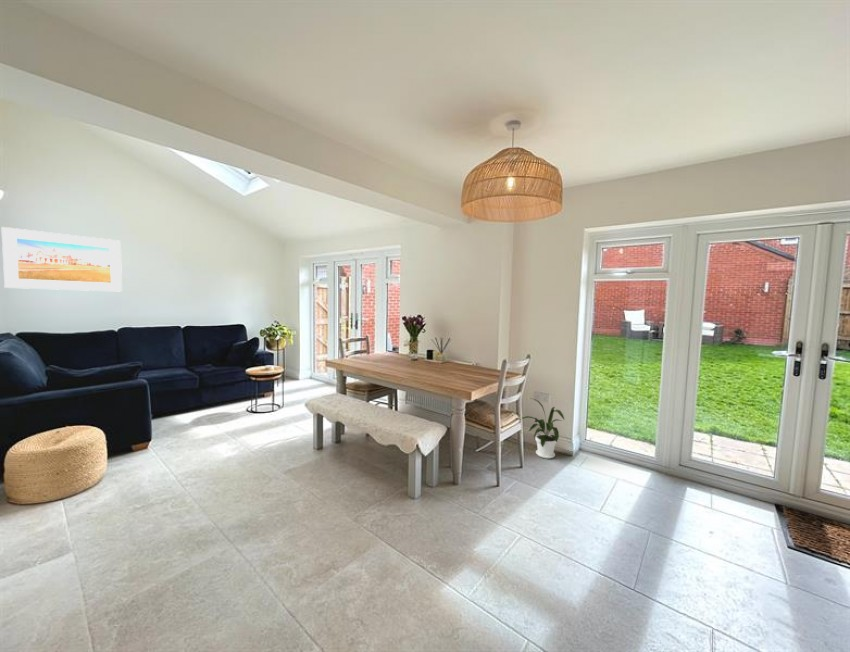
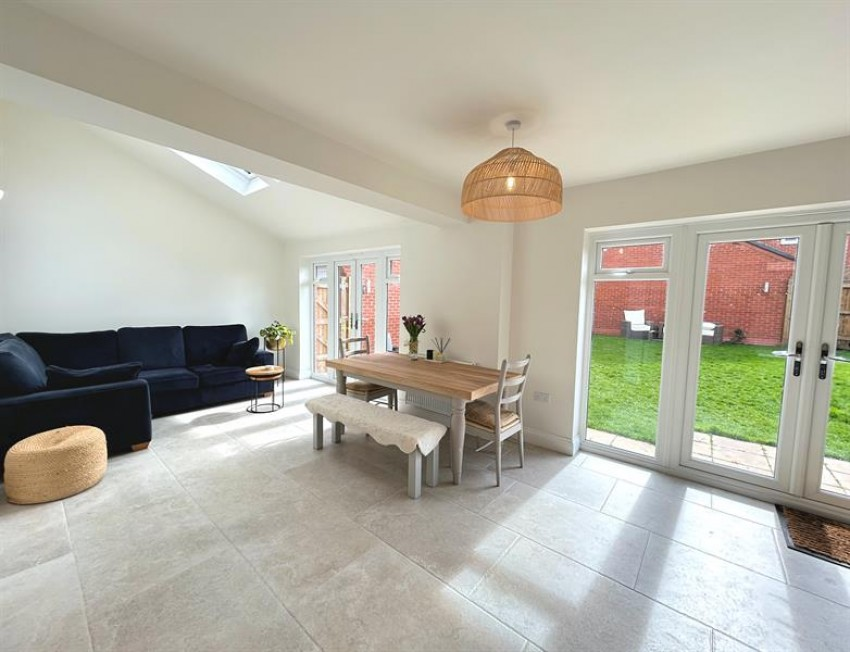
- house plant [521,397,565,460]
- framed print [0,226,123,293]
